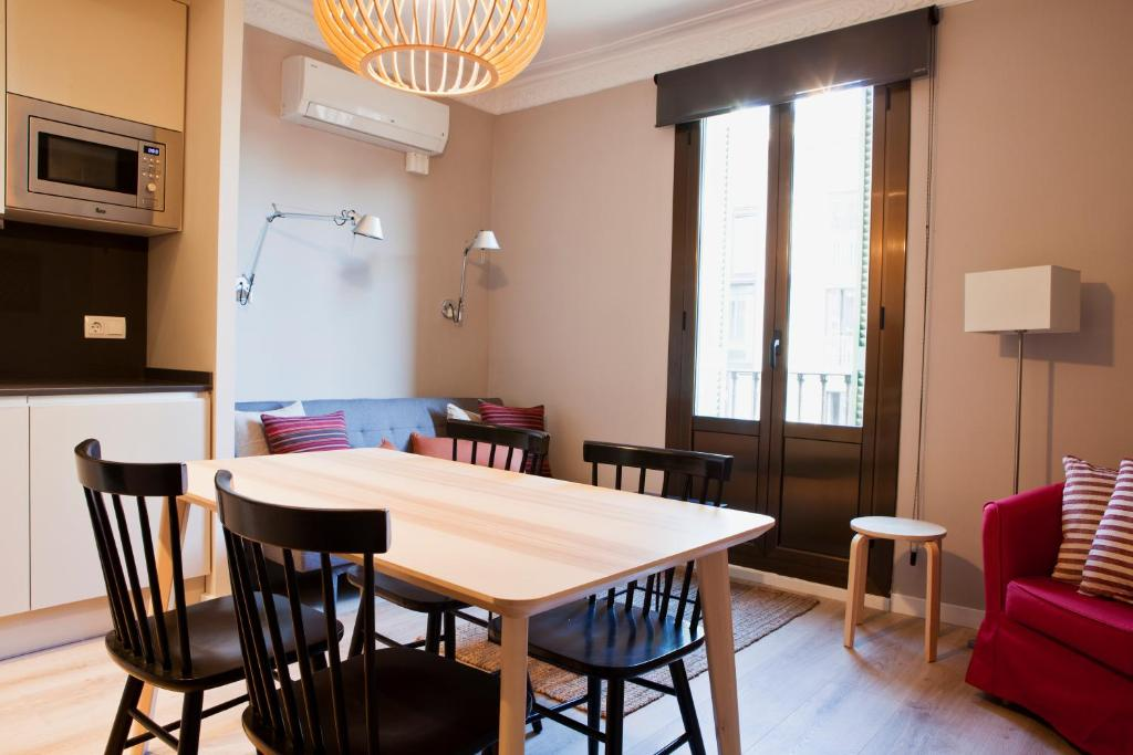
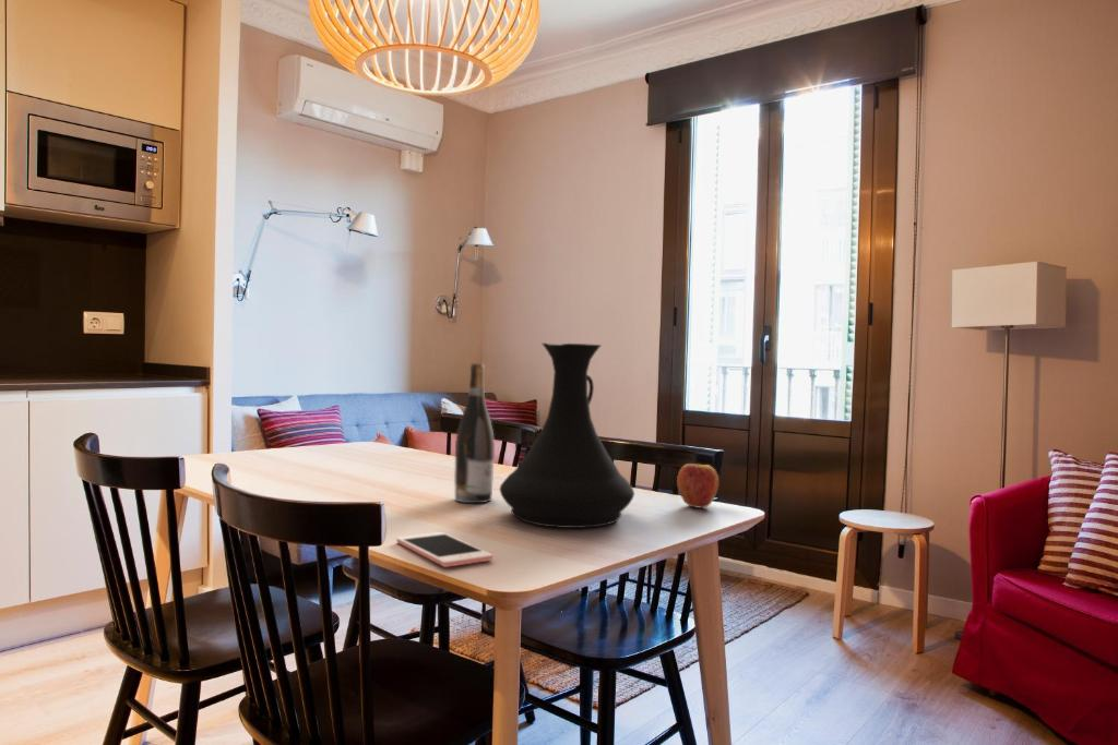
+ wine bottle [453,362,496,504]
+ cell phone [395,531,493,568]
+ apple [676,460,719,508]
+ vase [499,343,635,529]
